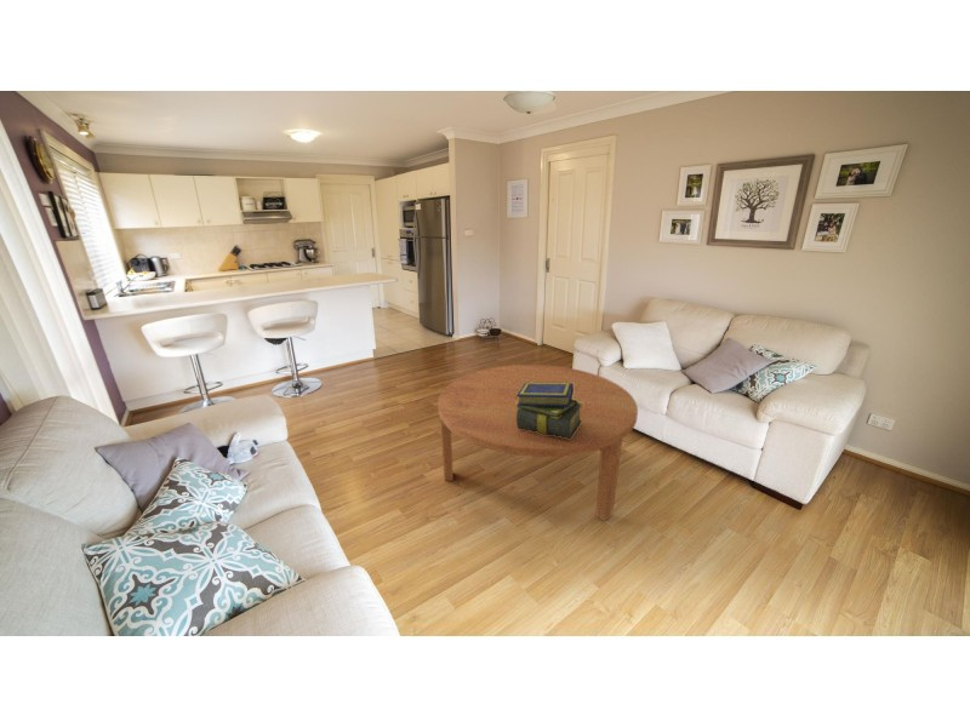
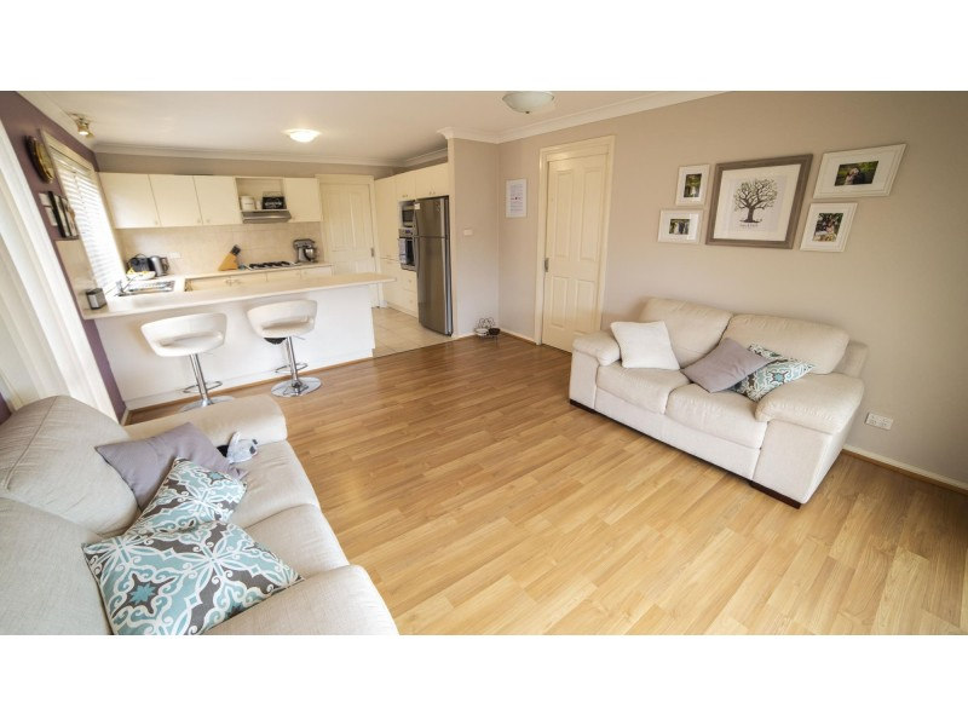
- coffee table [436,364,639,522]
- stack of books [515,382,583,439]
